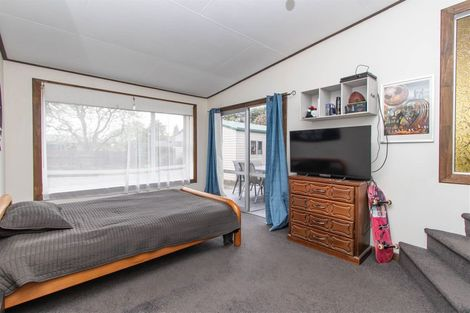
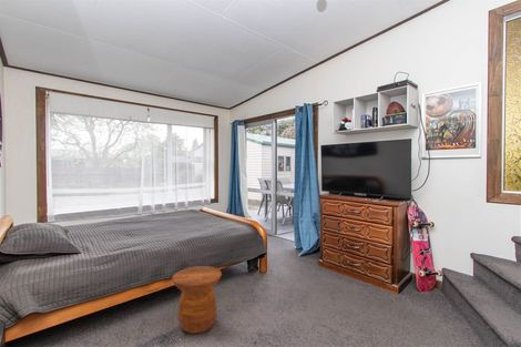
+ side table [171,265,223,335]
